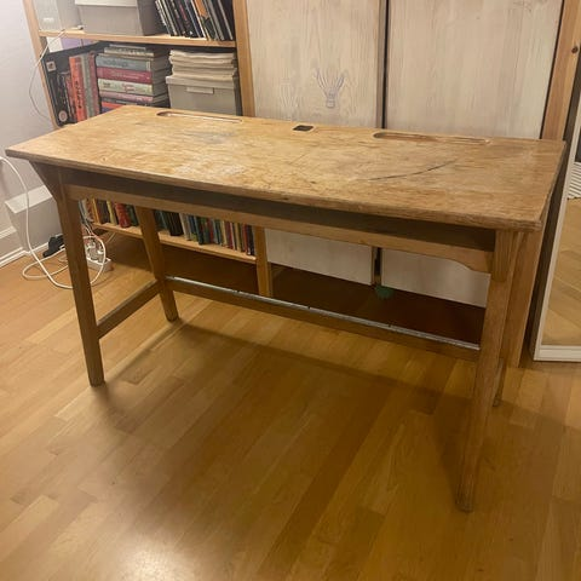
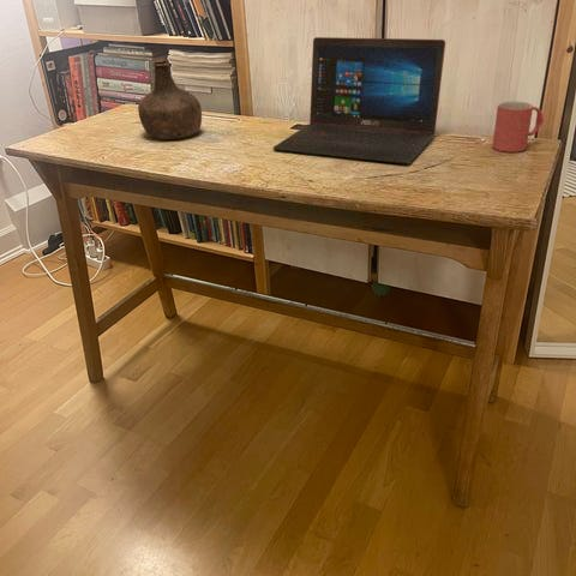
+ laptop [272,36,446,164]
+ mug [492,101,545,154]
+ bottle [137,58,203,140]
